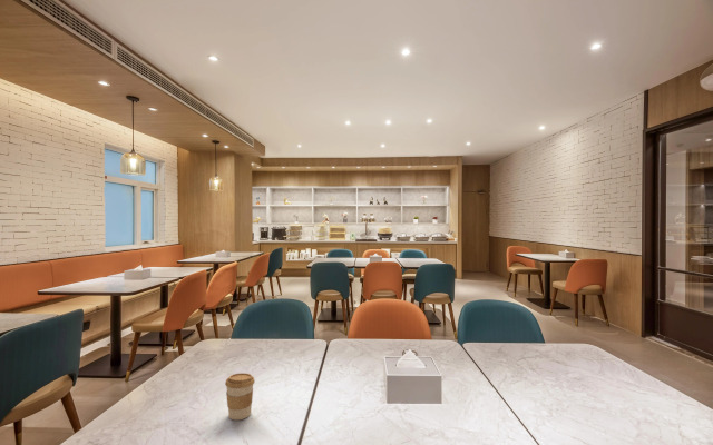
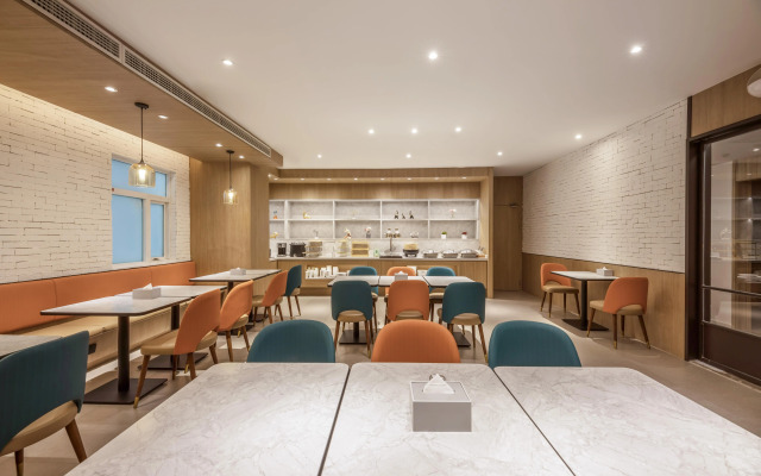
- coffee cup [224,373,256,422]
